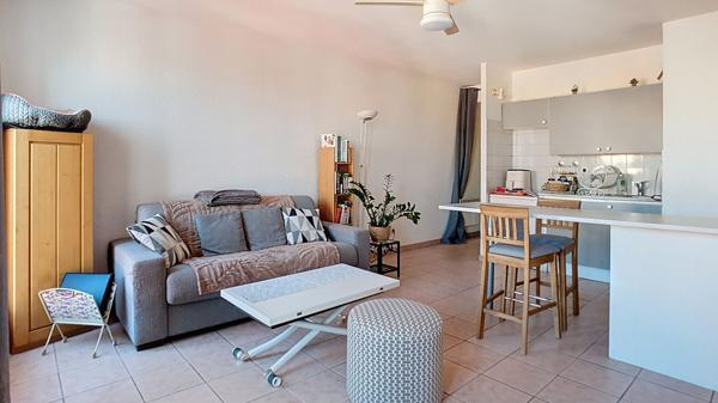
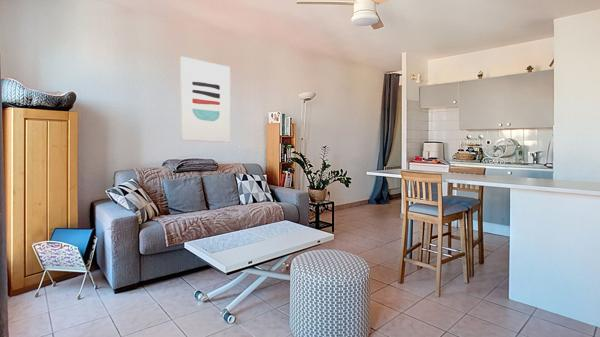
+ wall art [179,56,231,143]
